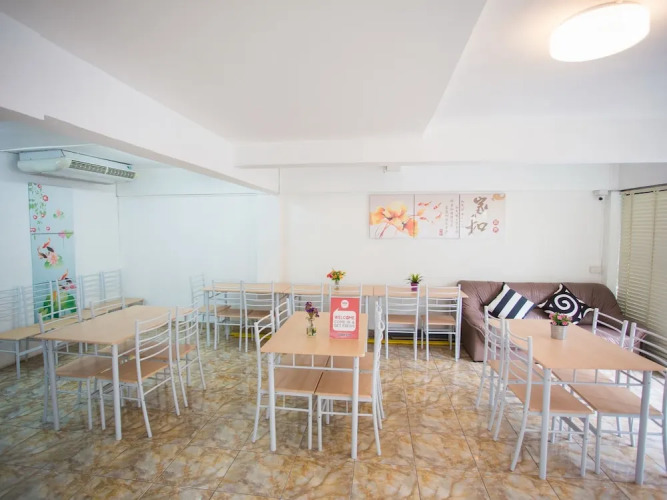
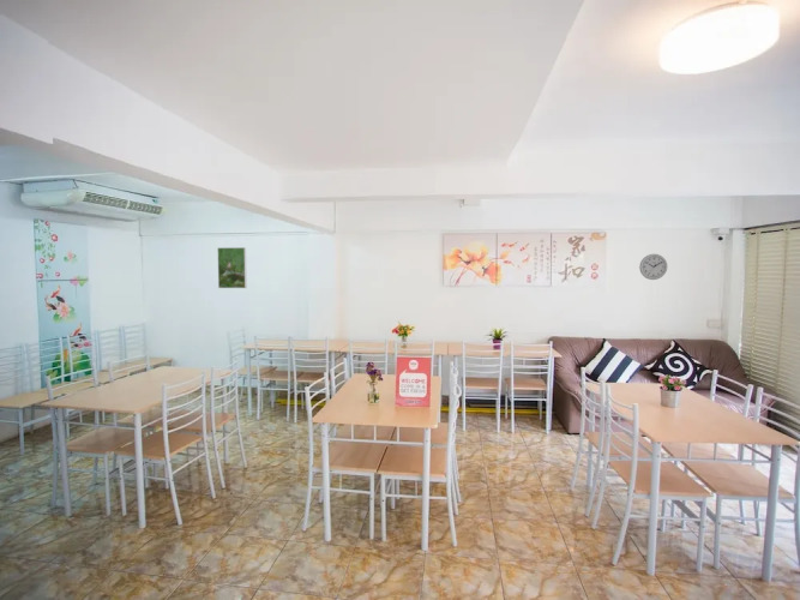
+ wall clock [638,253,668,281]
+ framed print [216,246,248,289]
